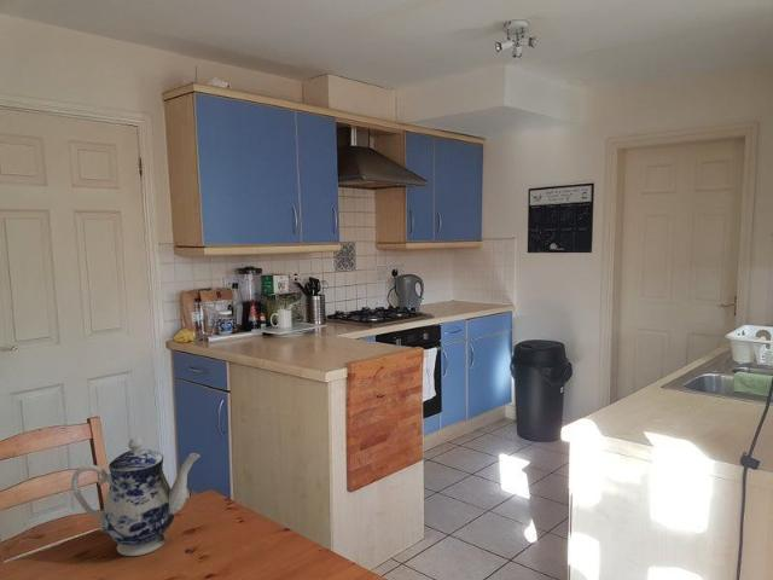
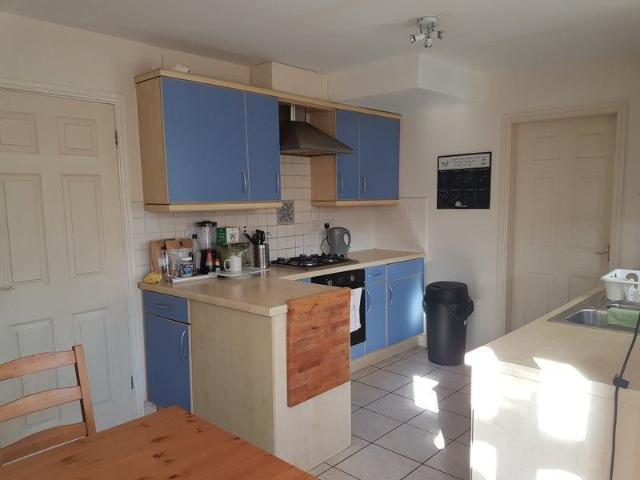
- teapot [70,436,200,557]
